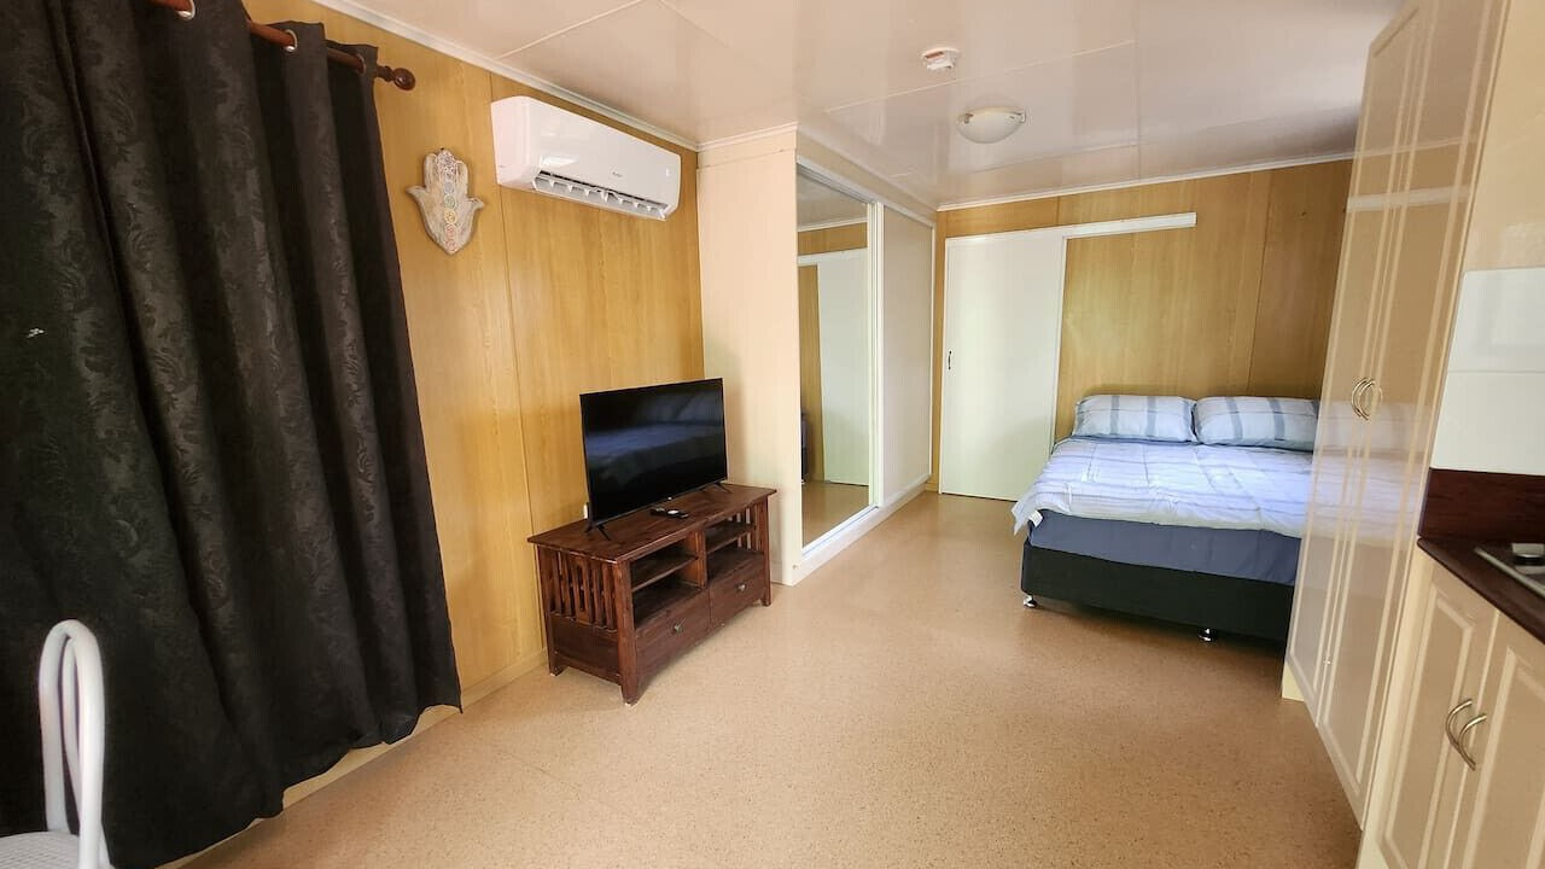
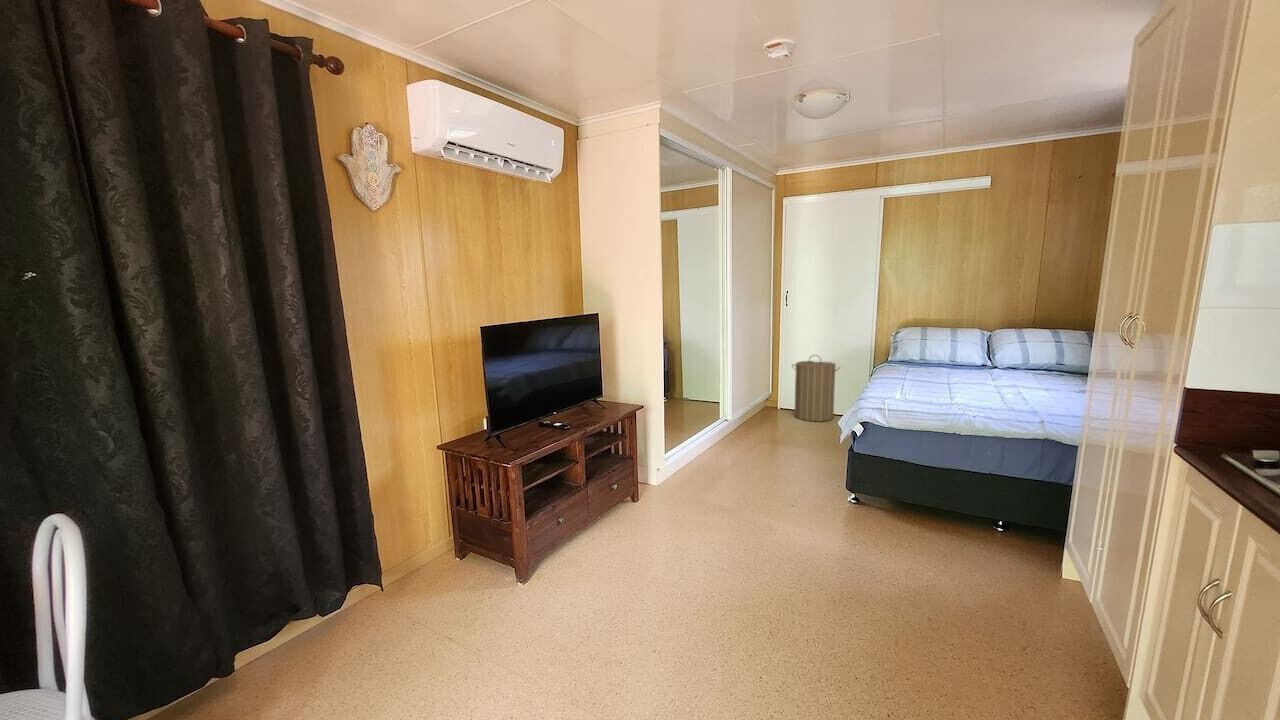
+ laundry hamper [791,354,842,423]
